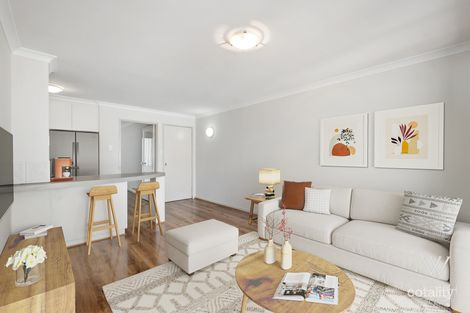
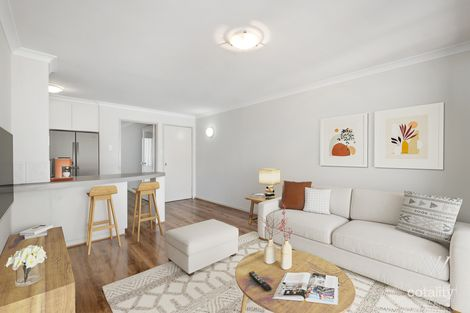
+ remote control [248,270,273,292]
